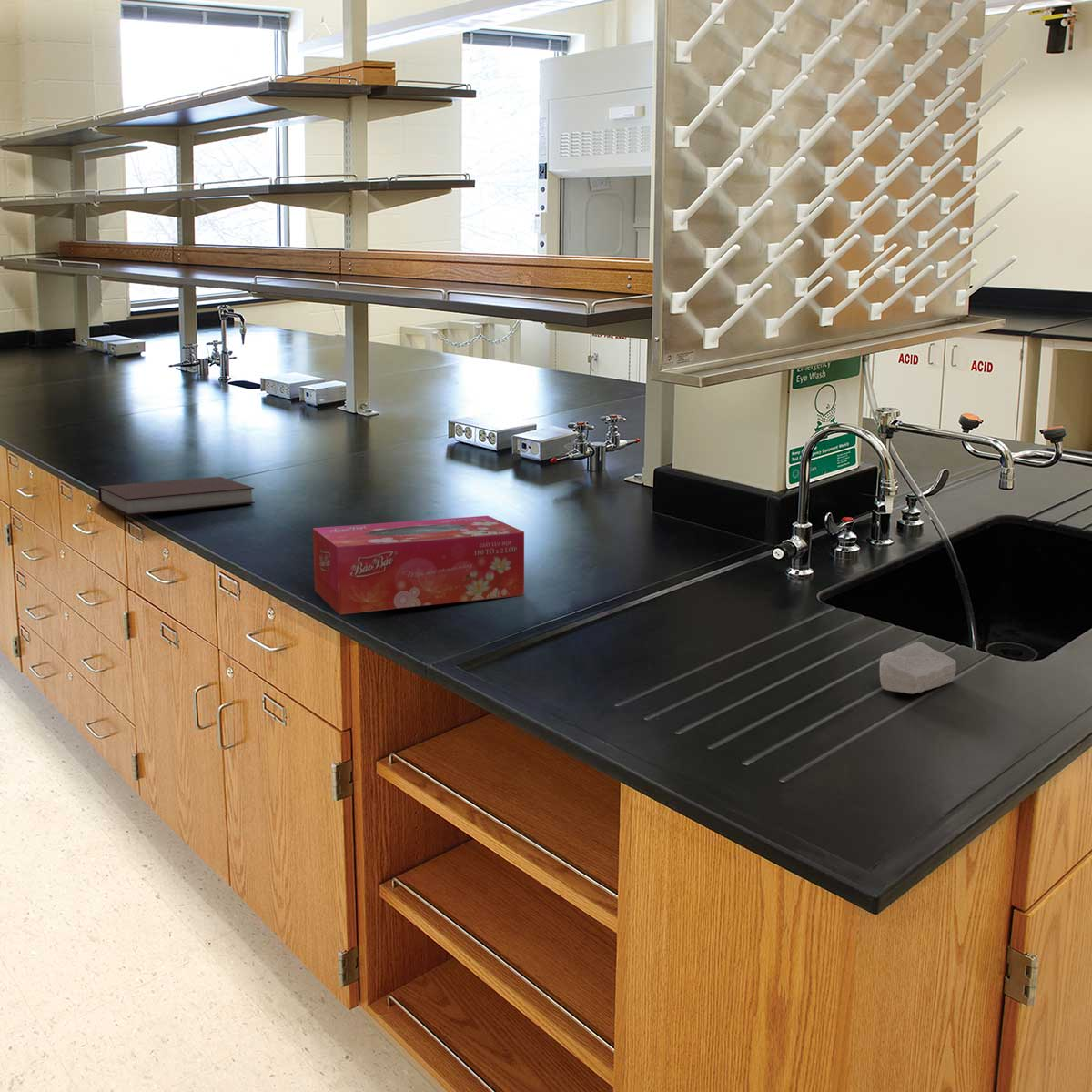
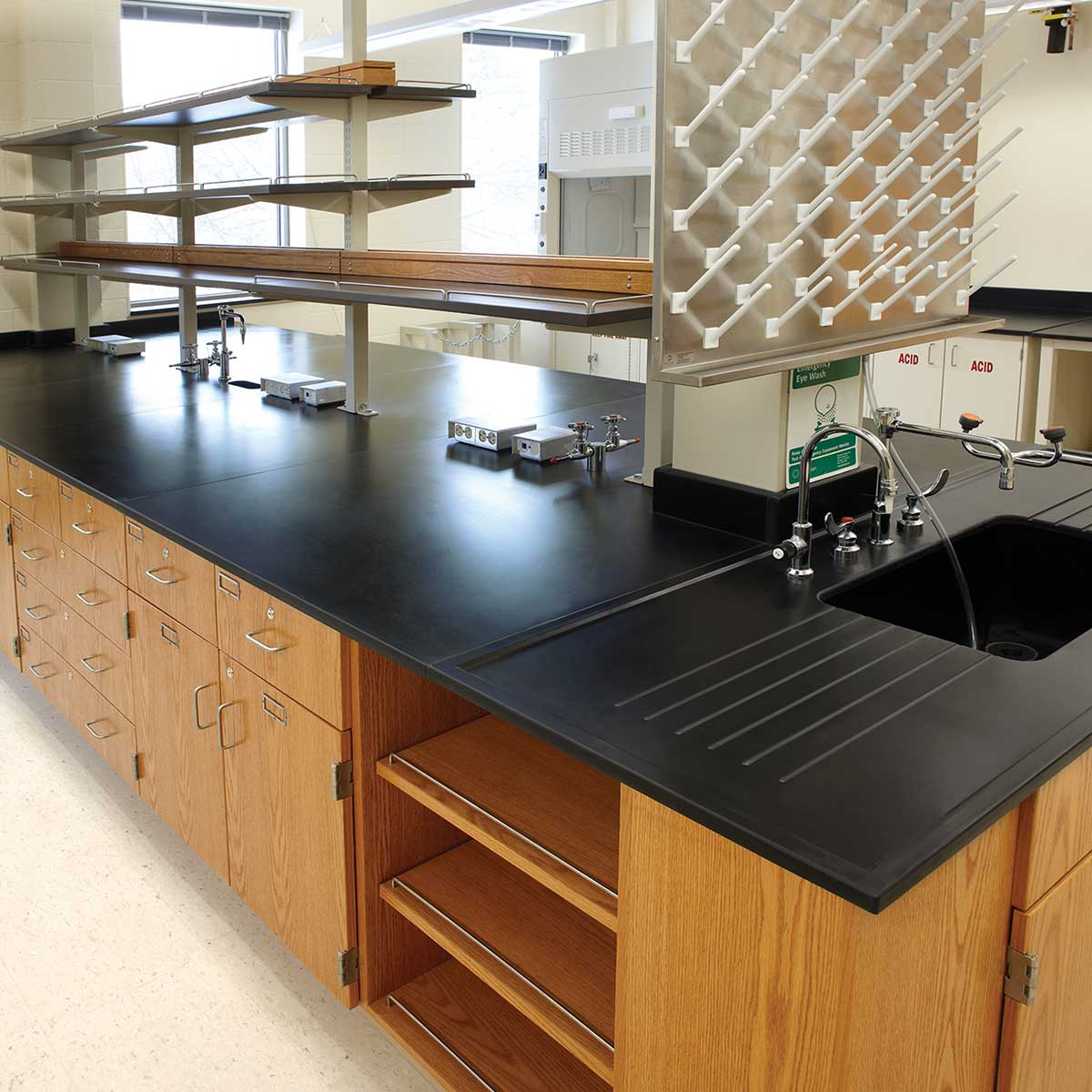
- tissue box [312,515,525,615]
- notebook [97,476,256,516]
- soap bar [879,641,957,694]
